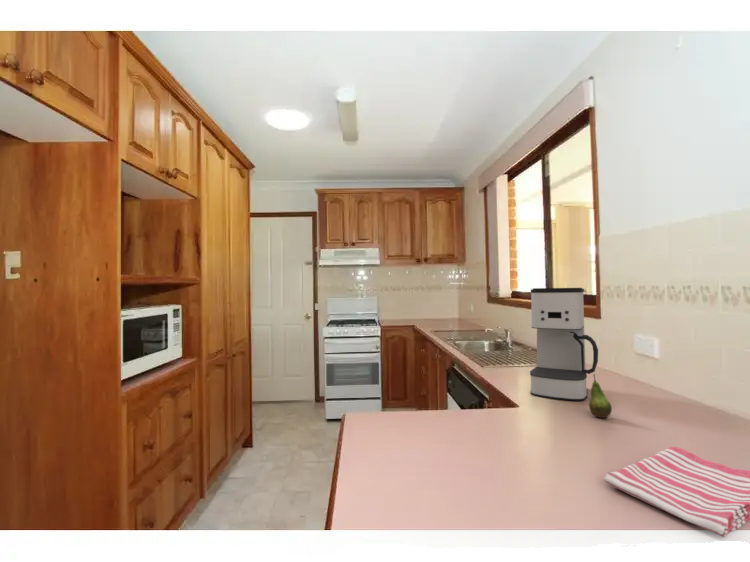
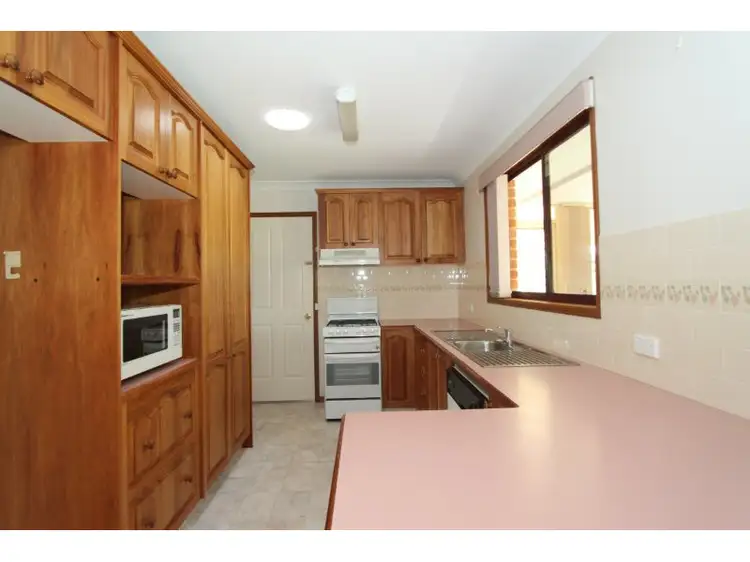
- coffee maker [529,287,599,402]
- dish towel [603,446,750,538]
- fruit [588,373,613,419]
